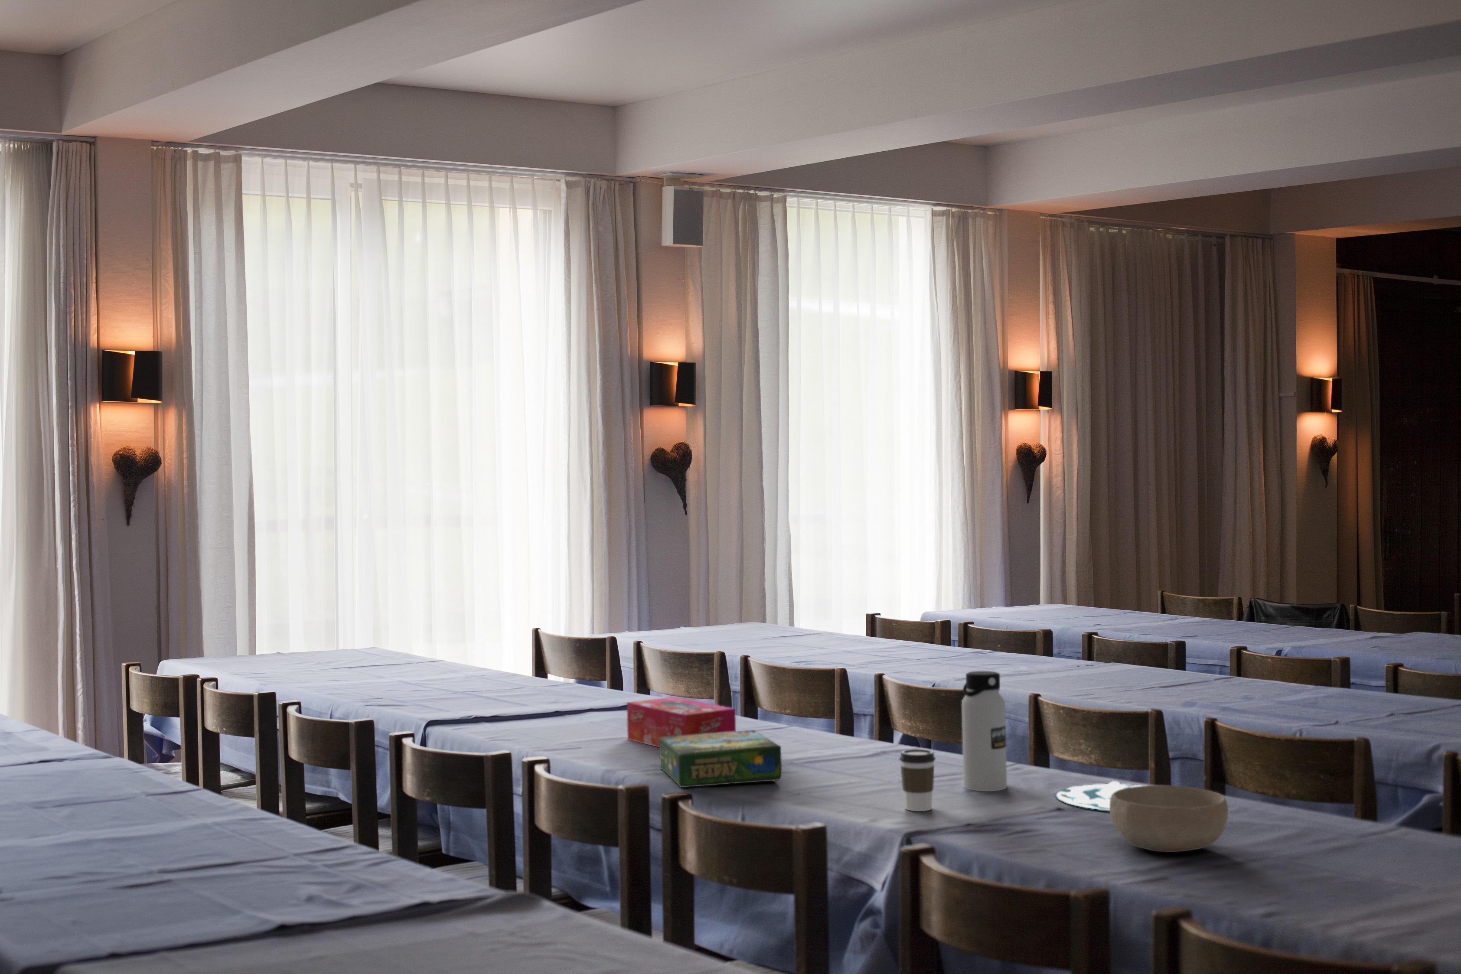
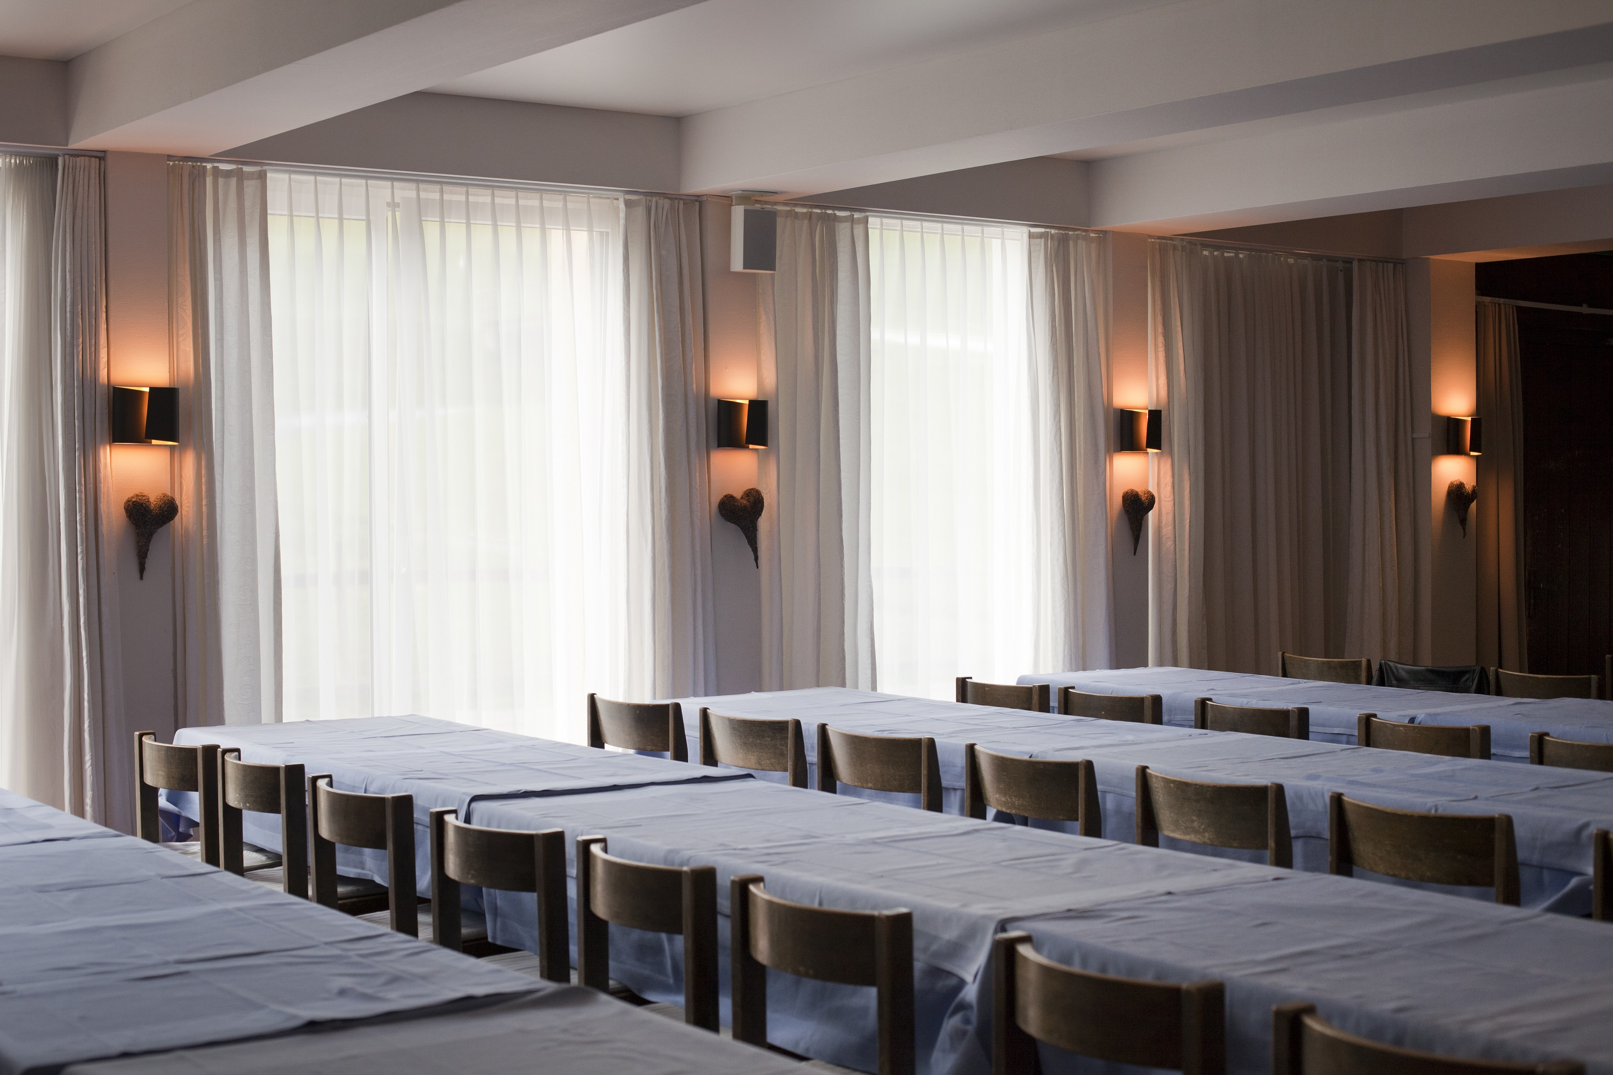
- board game [659,729,783,788]
- plate [1054,781,1148,811]
- water bottle [961,671,1007,792]
- bowl [1110,785,1228,852]
- coffee cup [899,749,936,812]
- tissue box [626,696,736,748]
